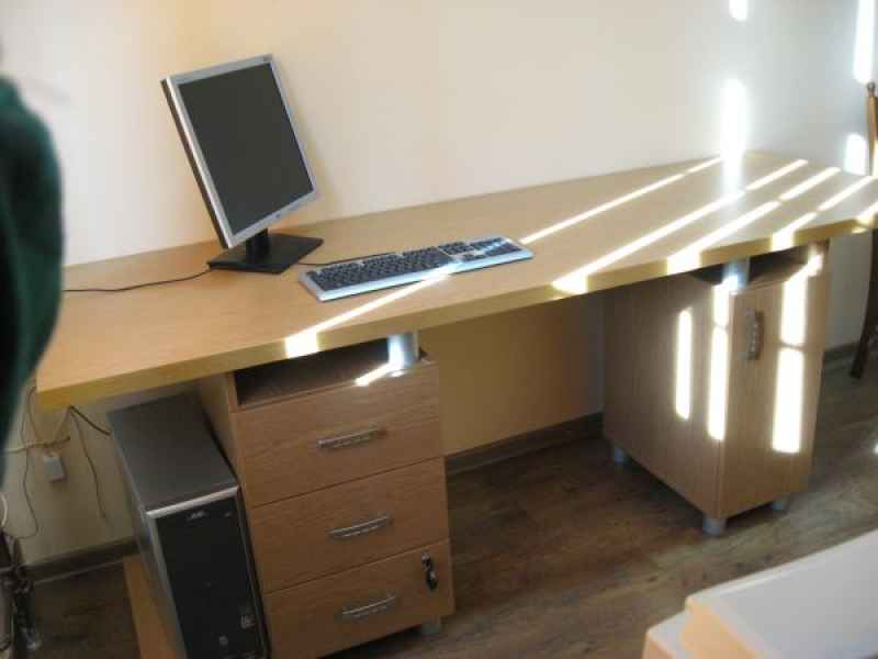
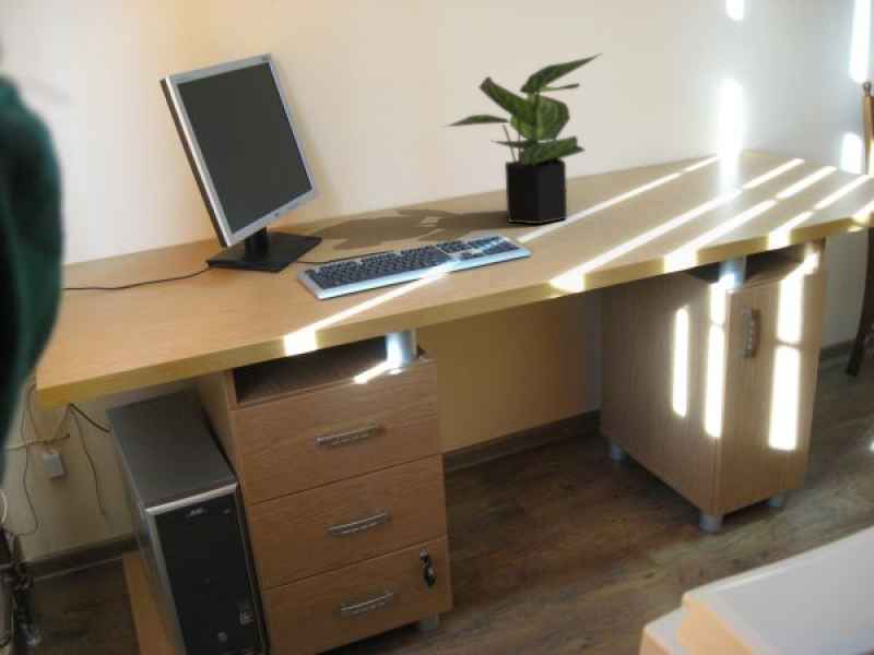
+ potted plant [442,52,603,225]
